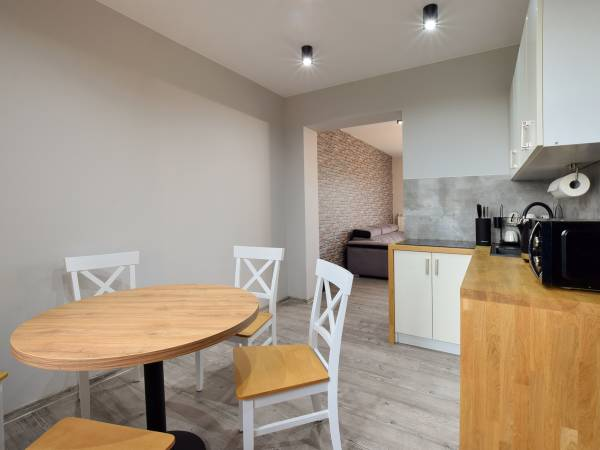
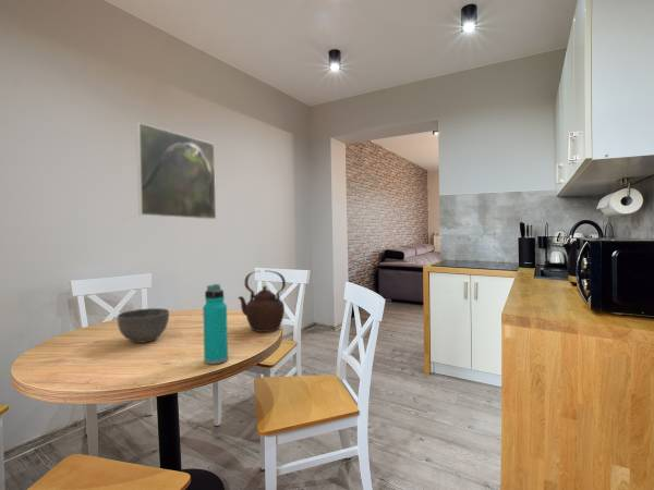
+ bowl [117,307,170,344]
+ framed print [135,122,217,220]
+ teapot [237,270,287,333]
+ water bottle [202,283,229,365]
